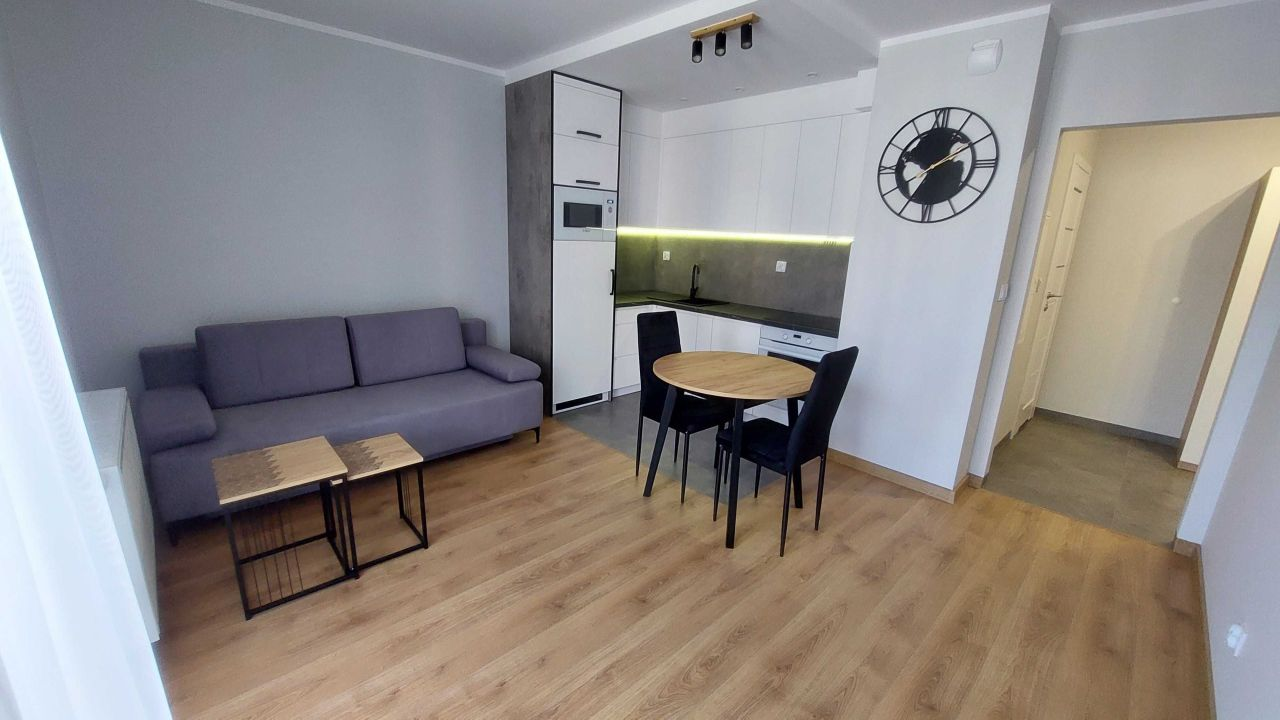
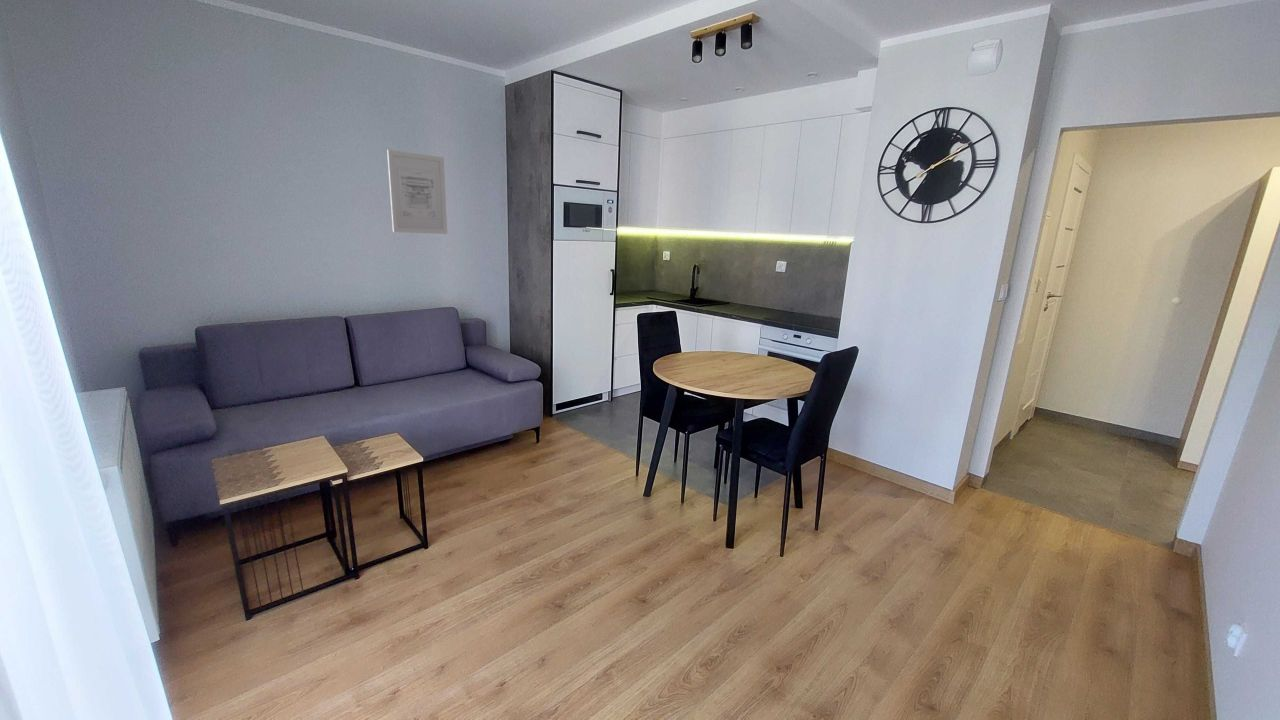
+ wall art [386,149,448,235]
